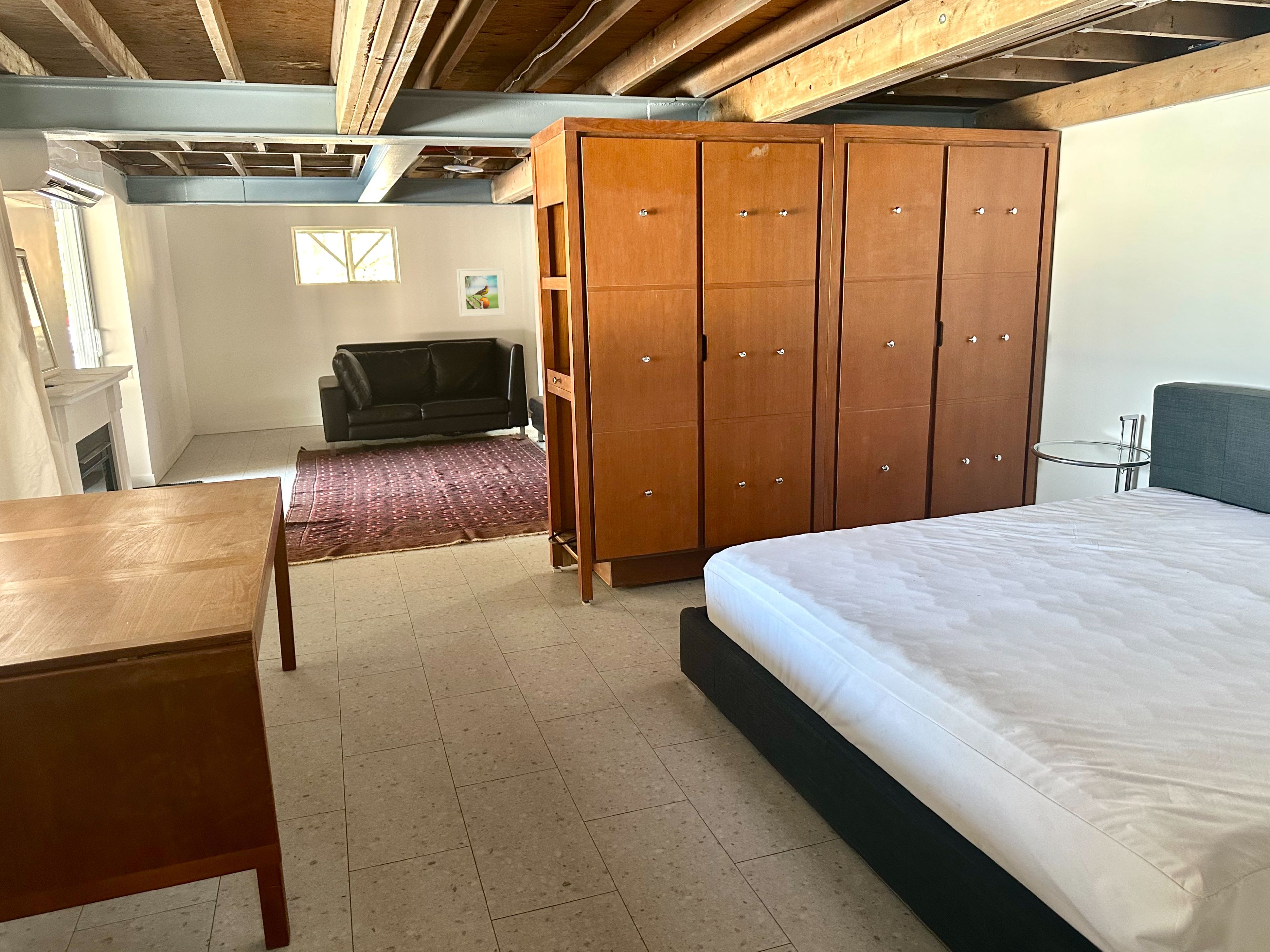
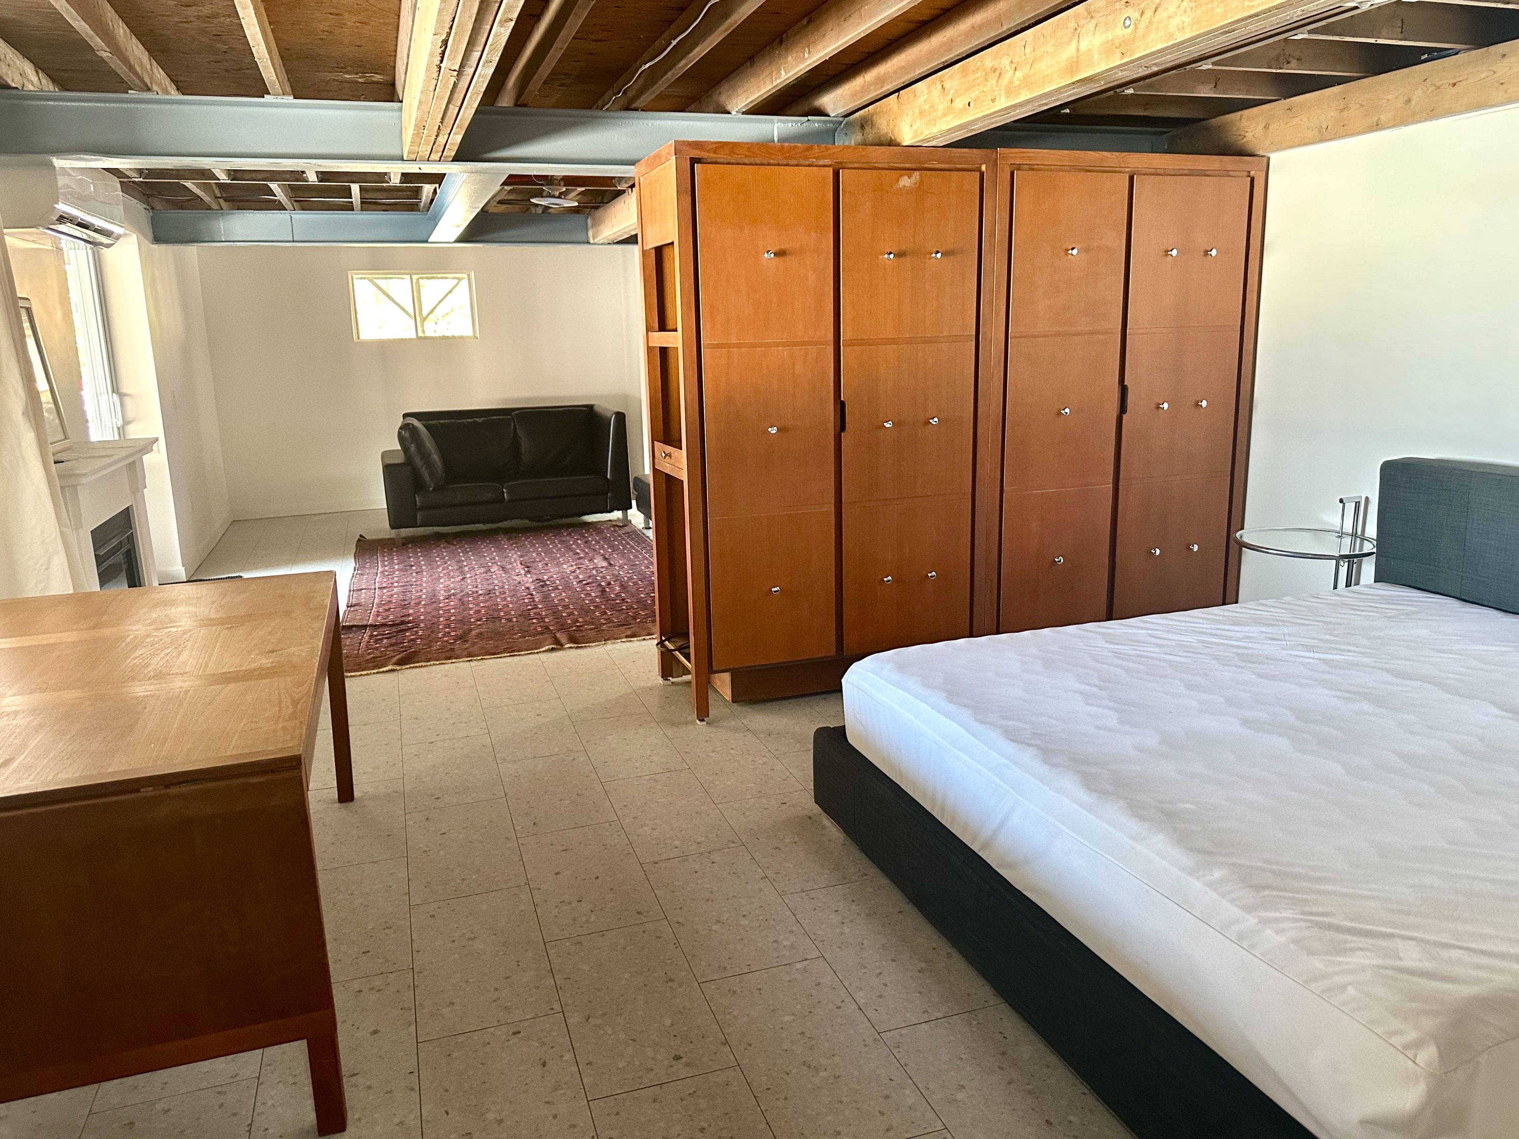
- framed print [456,268,507,317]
